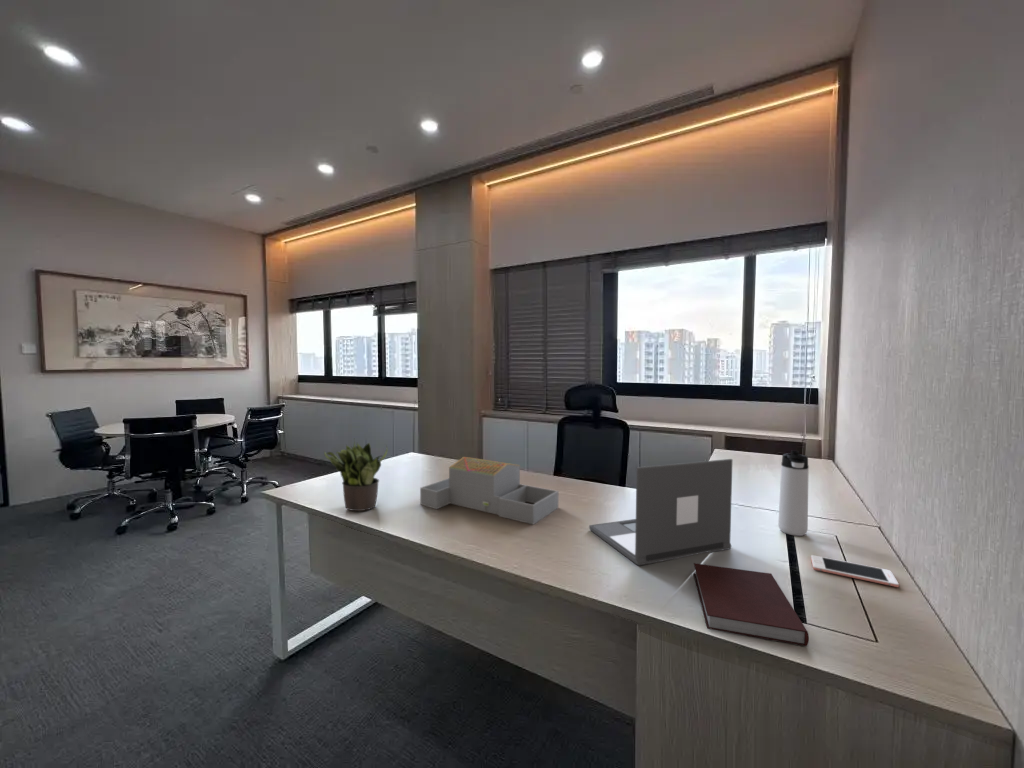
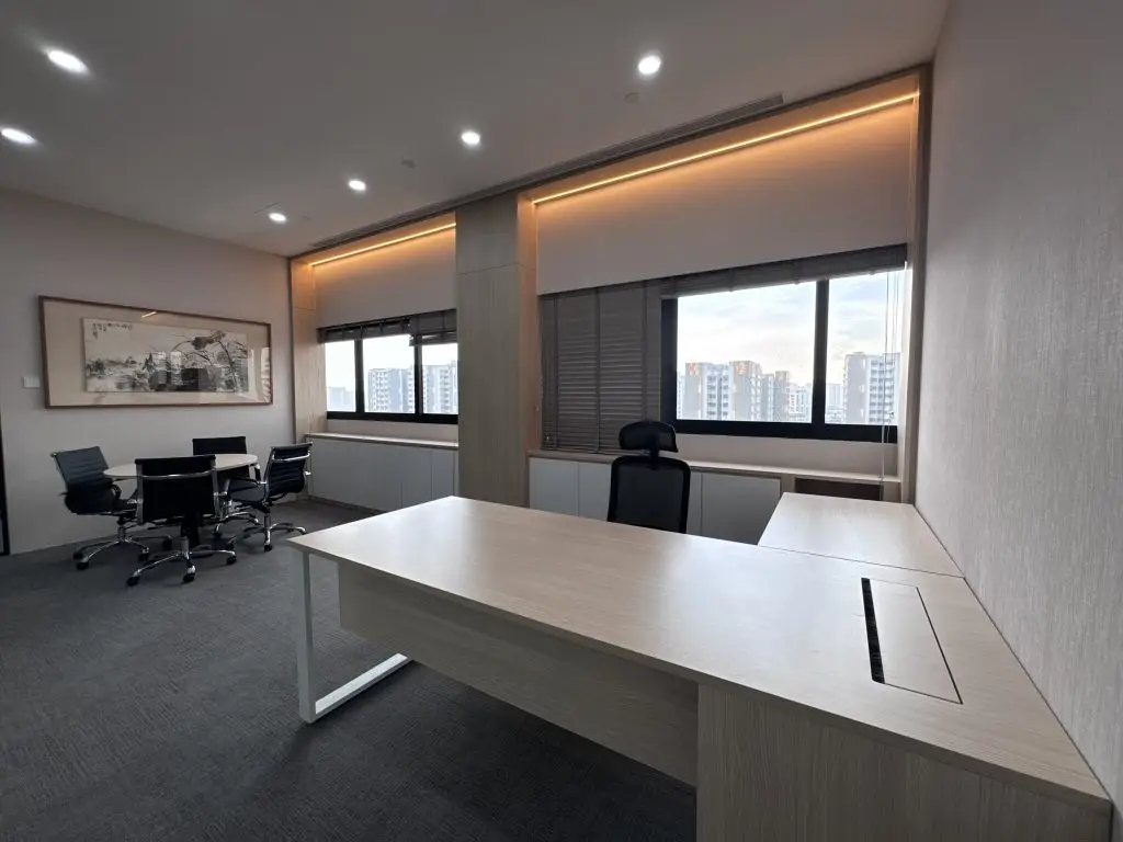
- laptop [588,458,733,567]
- notebook [692,562,810,647]
- architectural model [419,456,559,525]
- cell phone [810,554,900,588]
- potted plant [323,439,389,512]
- thermos bottle [777,450,810,537]
